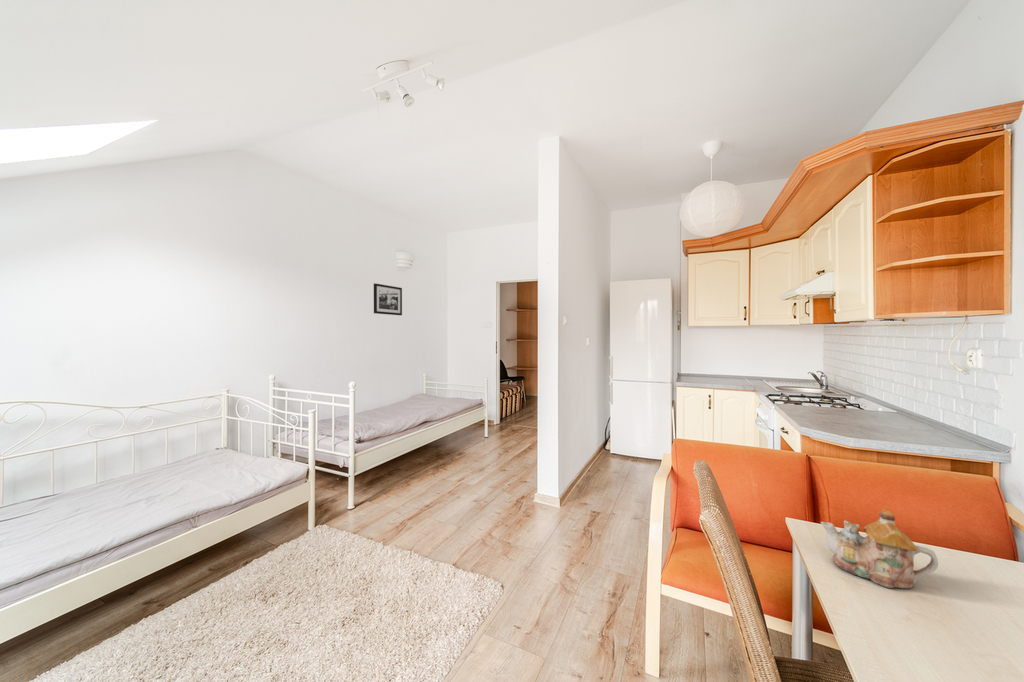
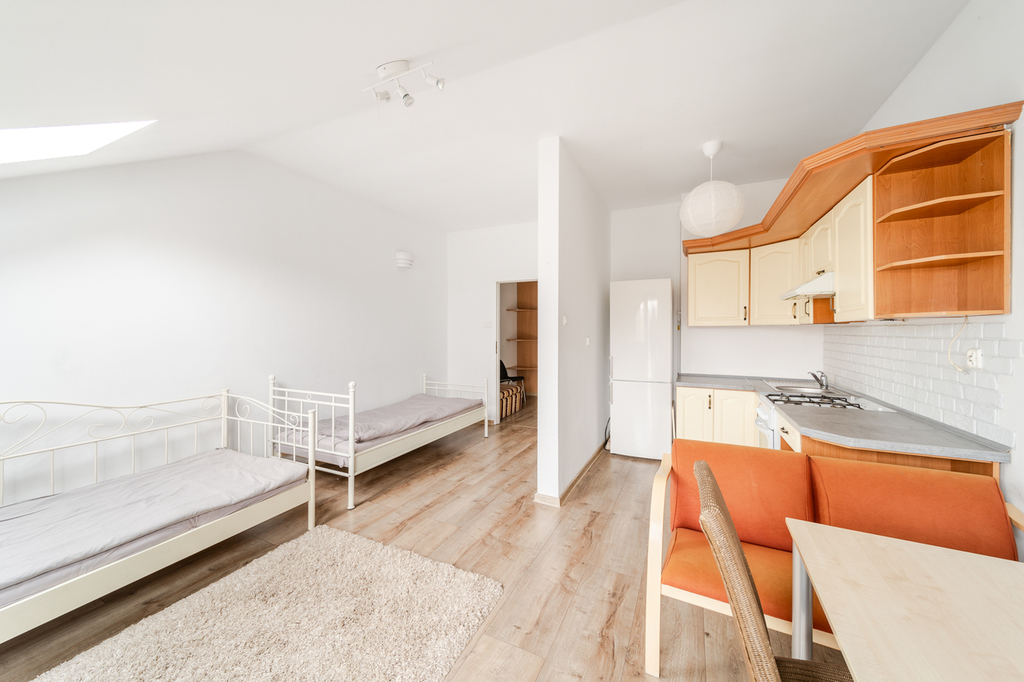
- picture frame [373,282,403,316]
- teapot [820,508,939,589]
